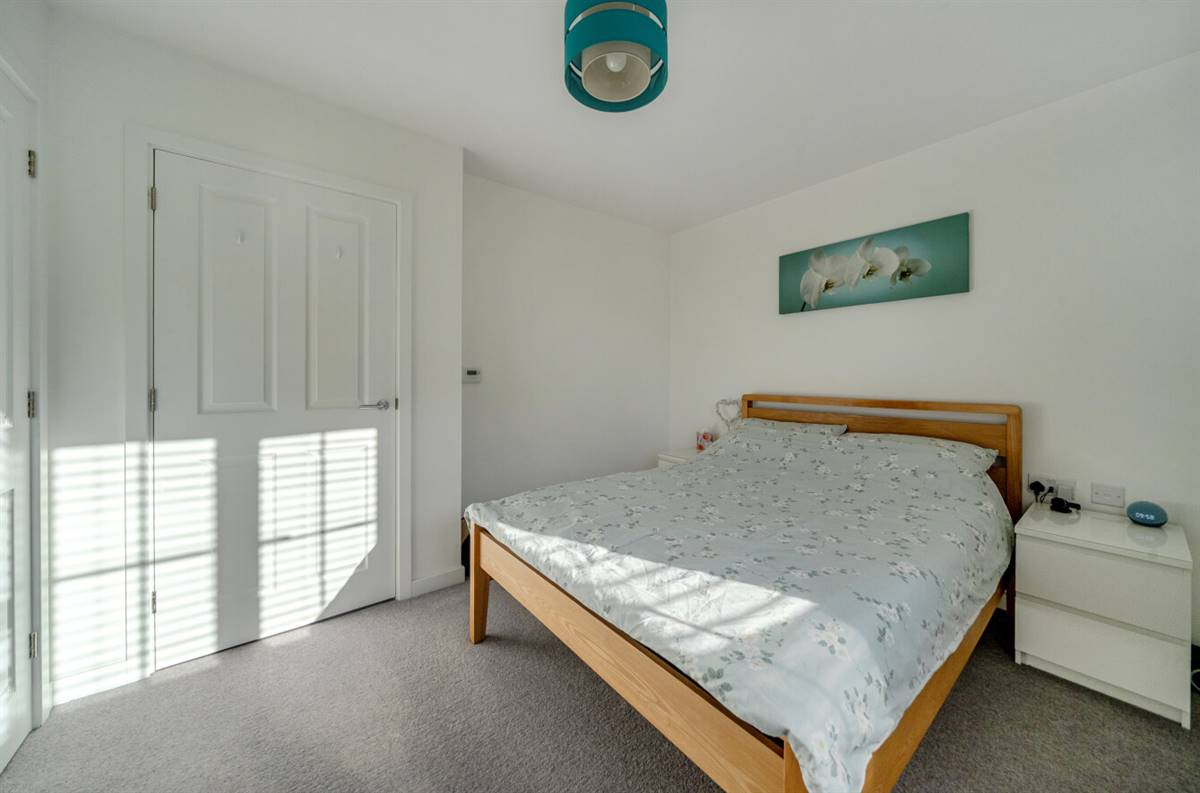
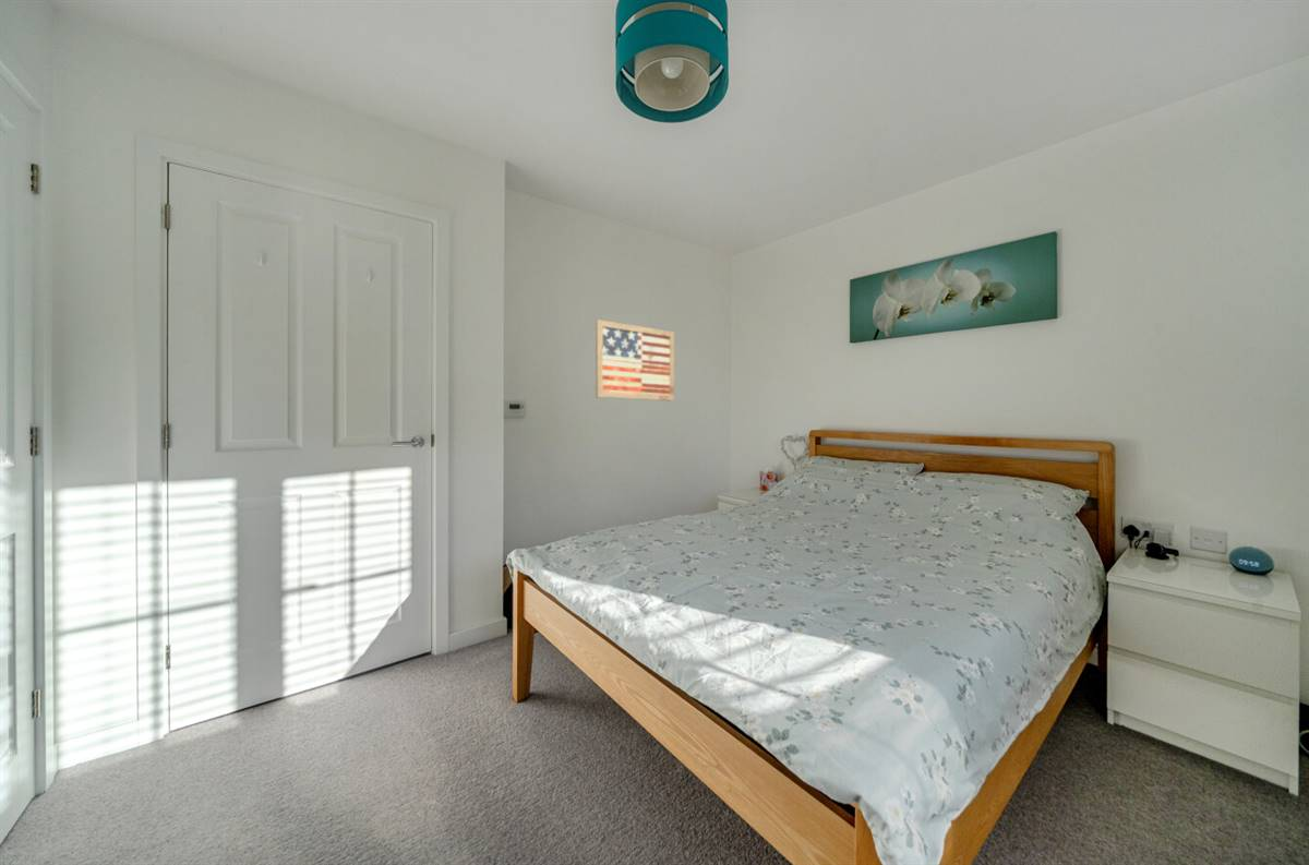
+ wall art [595,319,675,403]
